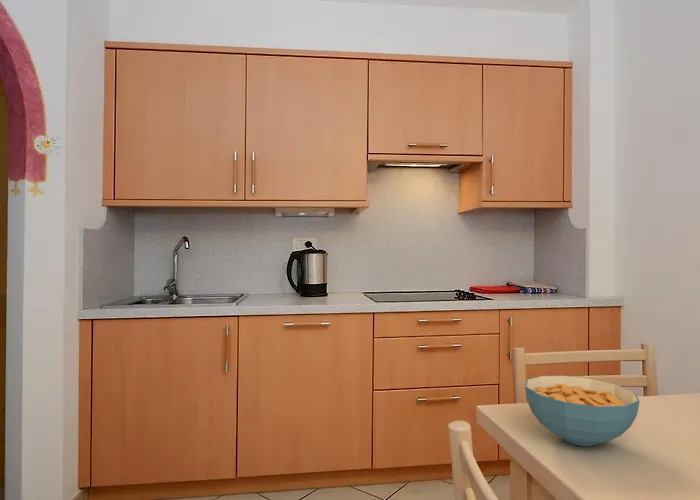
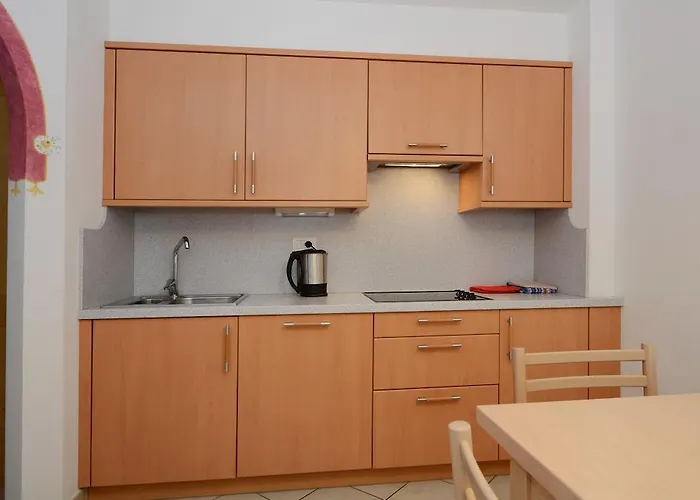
- cereal bowl [524,375,641,447]
